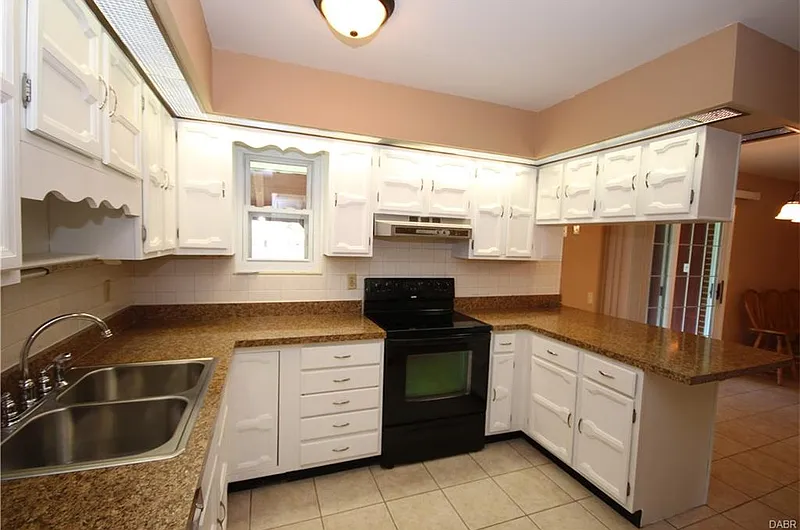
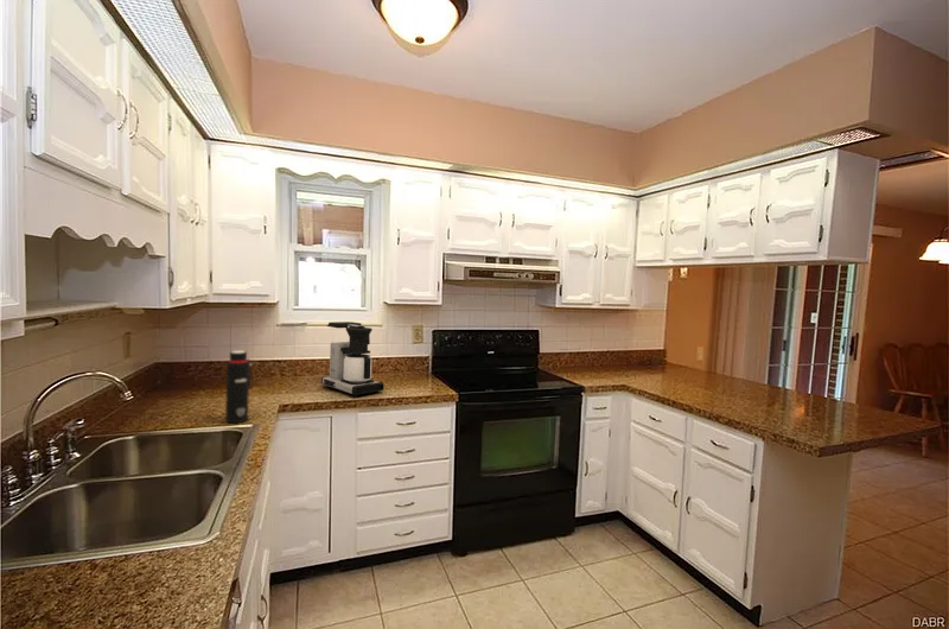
+ water bottle [224,350,254,425]
+ coffee maker [320,320,386,398]
